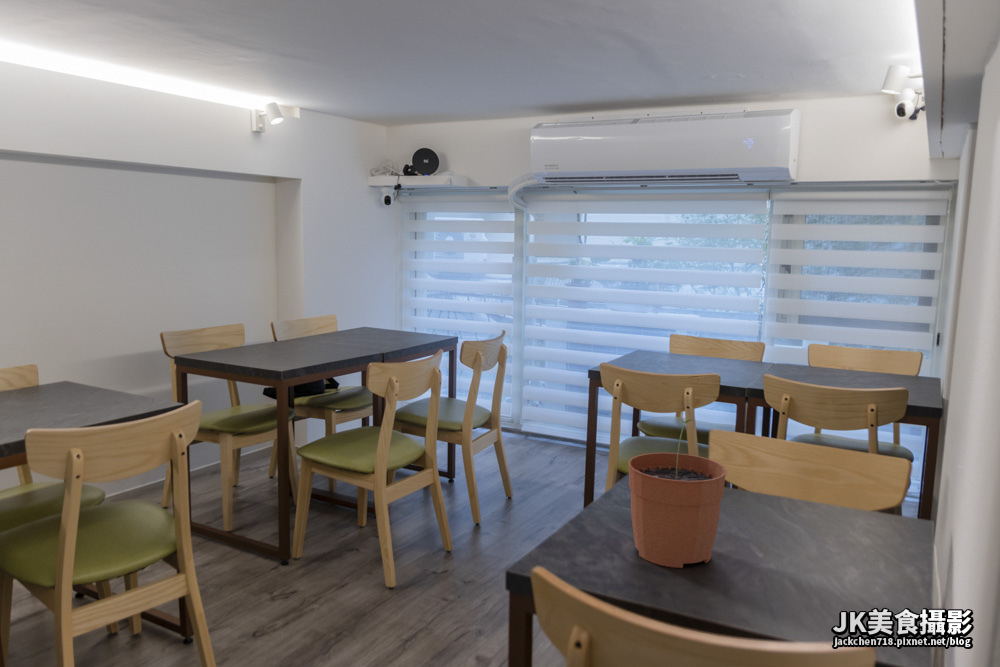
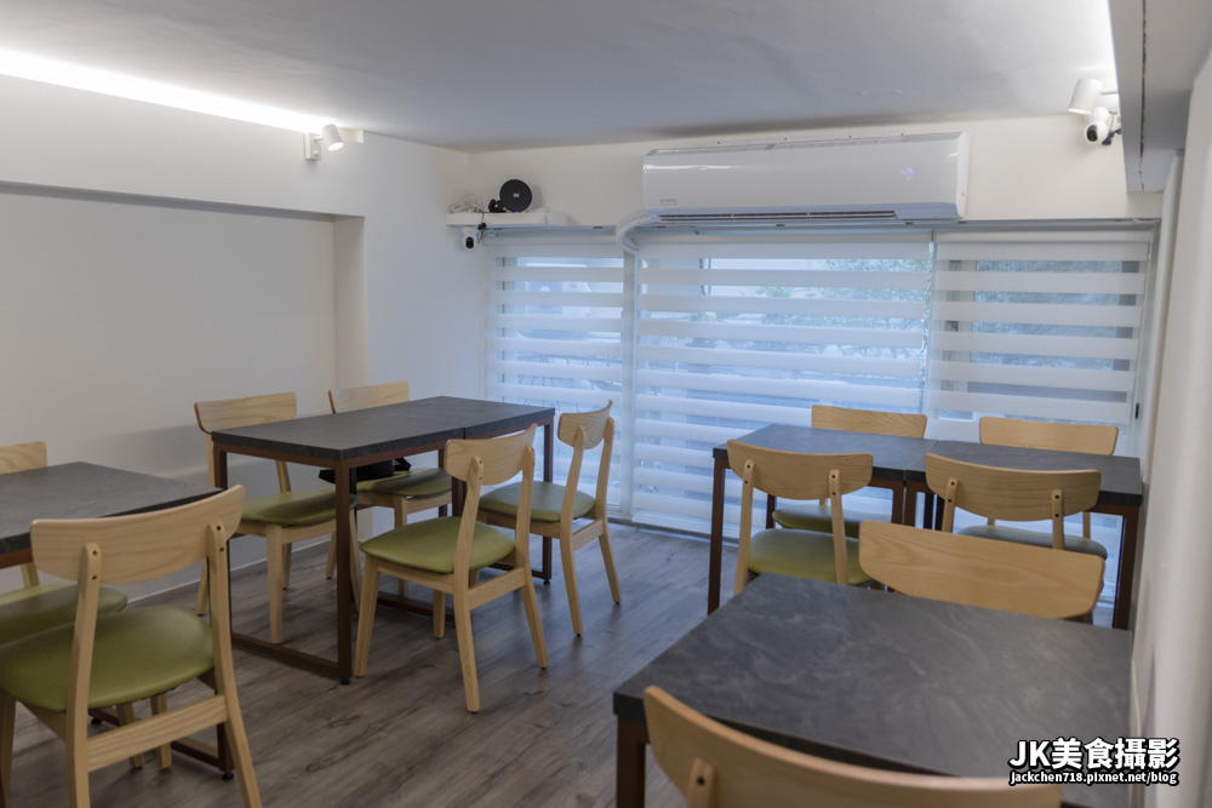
- plant pot [627,417,728,569]
